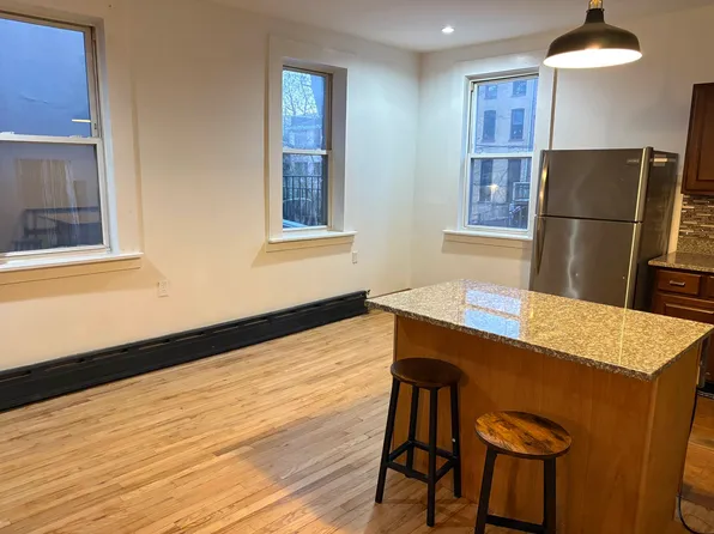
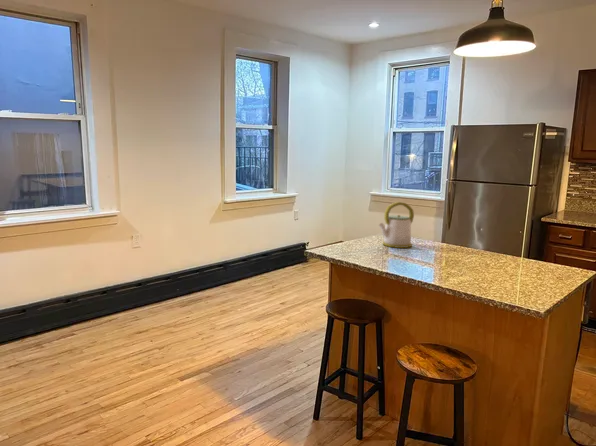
+ kettle [378,201,415,249]
